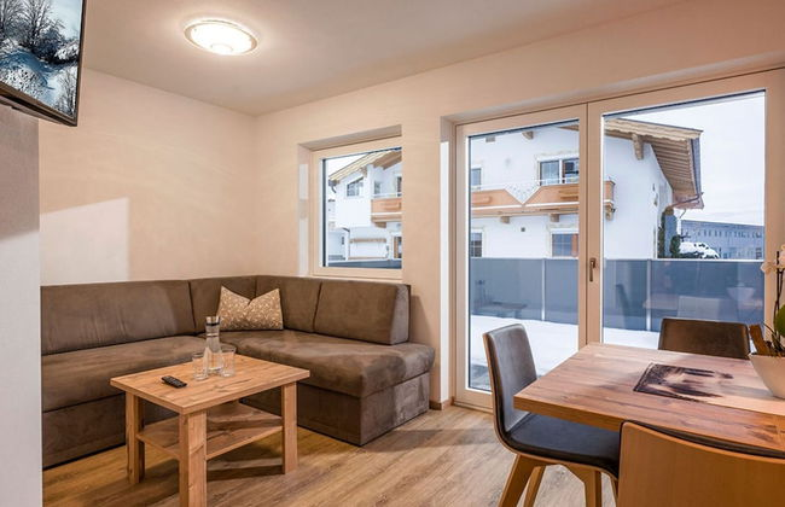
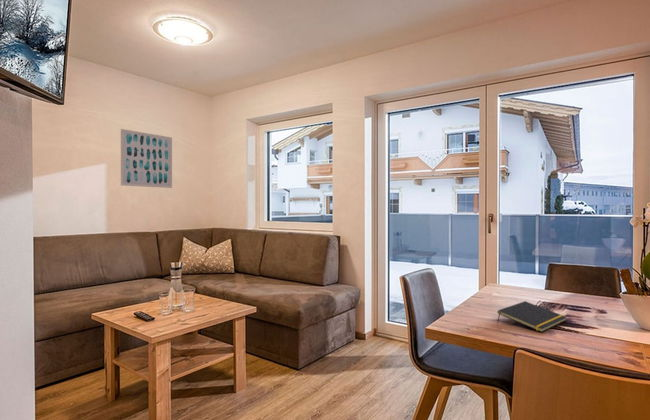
+ wall art [120,128,173,189]
+ notepad [496,300,568,333]
